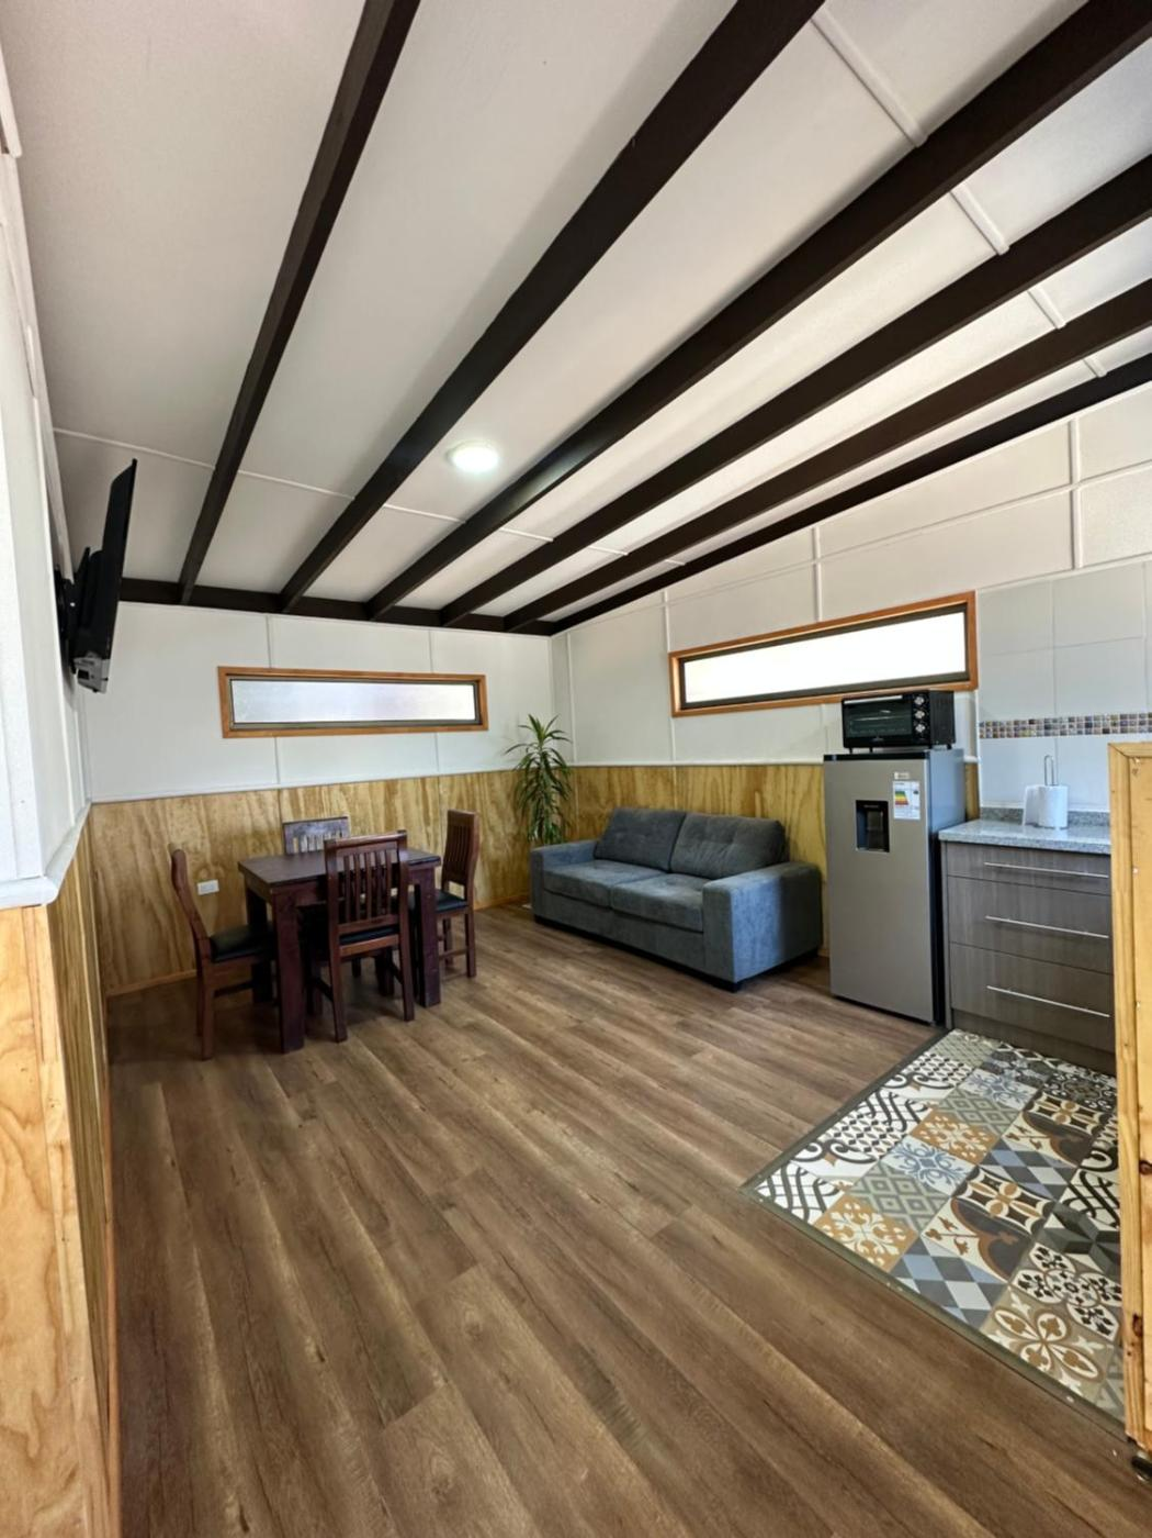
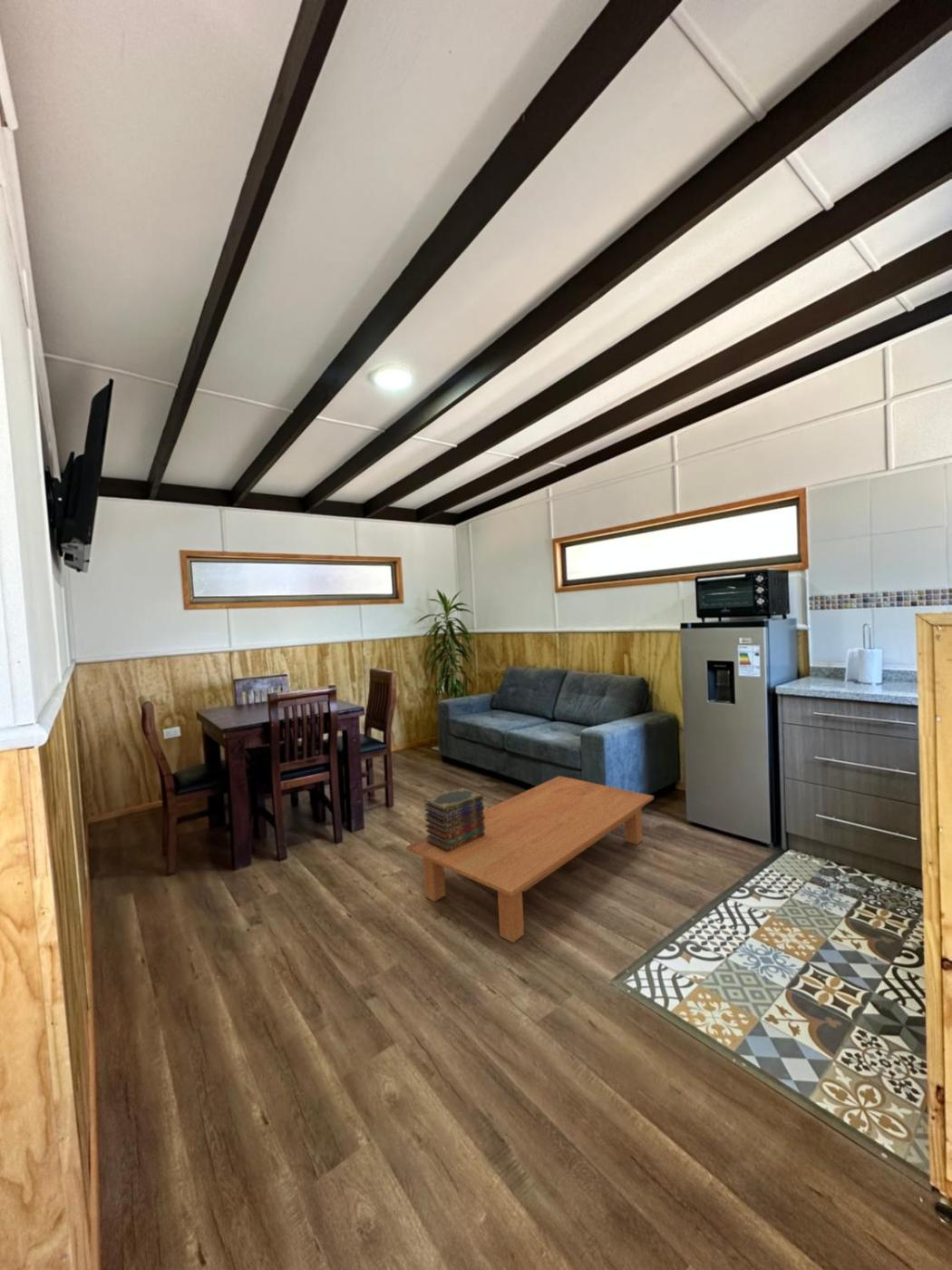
+ book stack [423,786,485,853]
+ coffee table [405,775,655,943]
